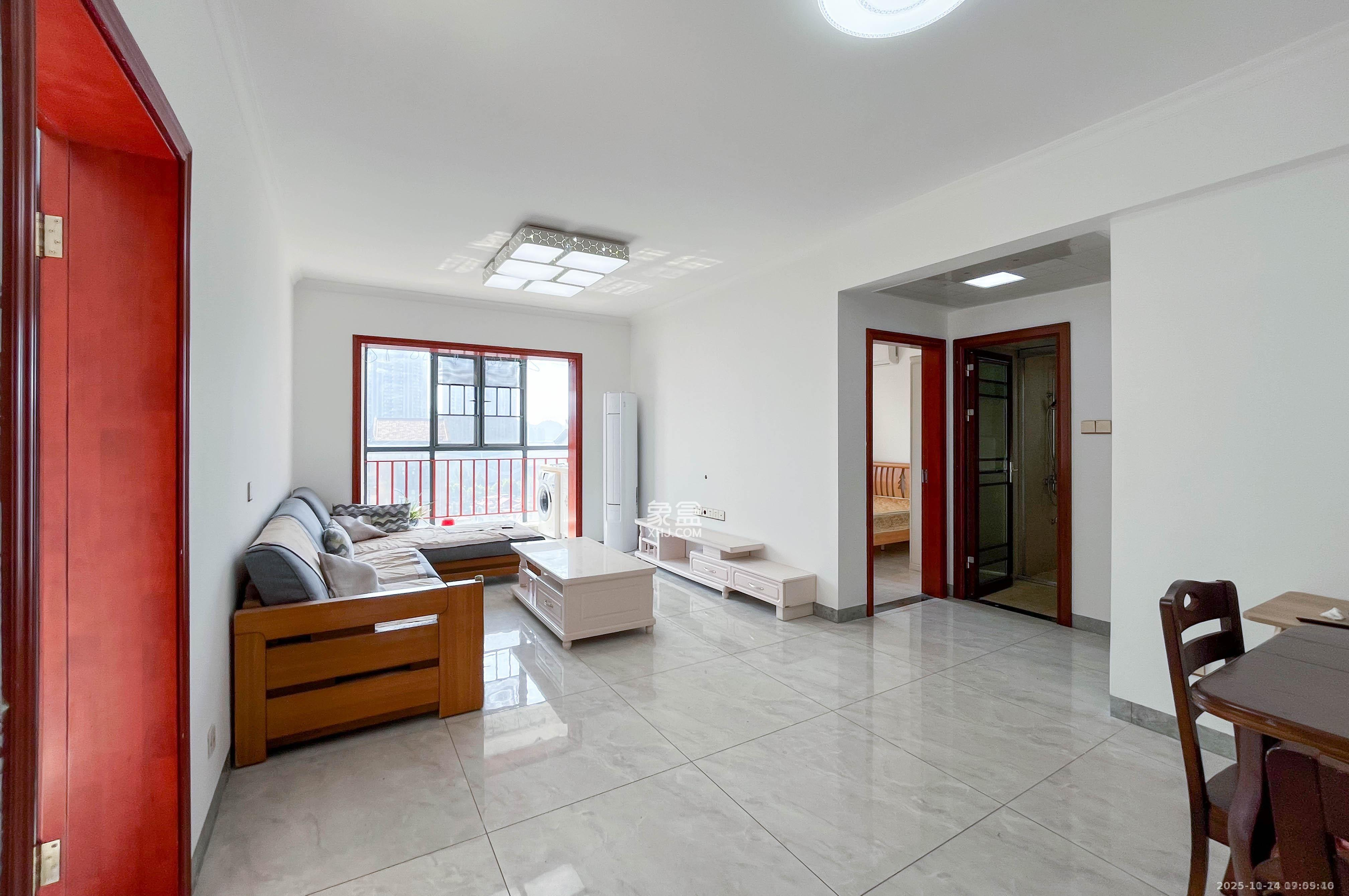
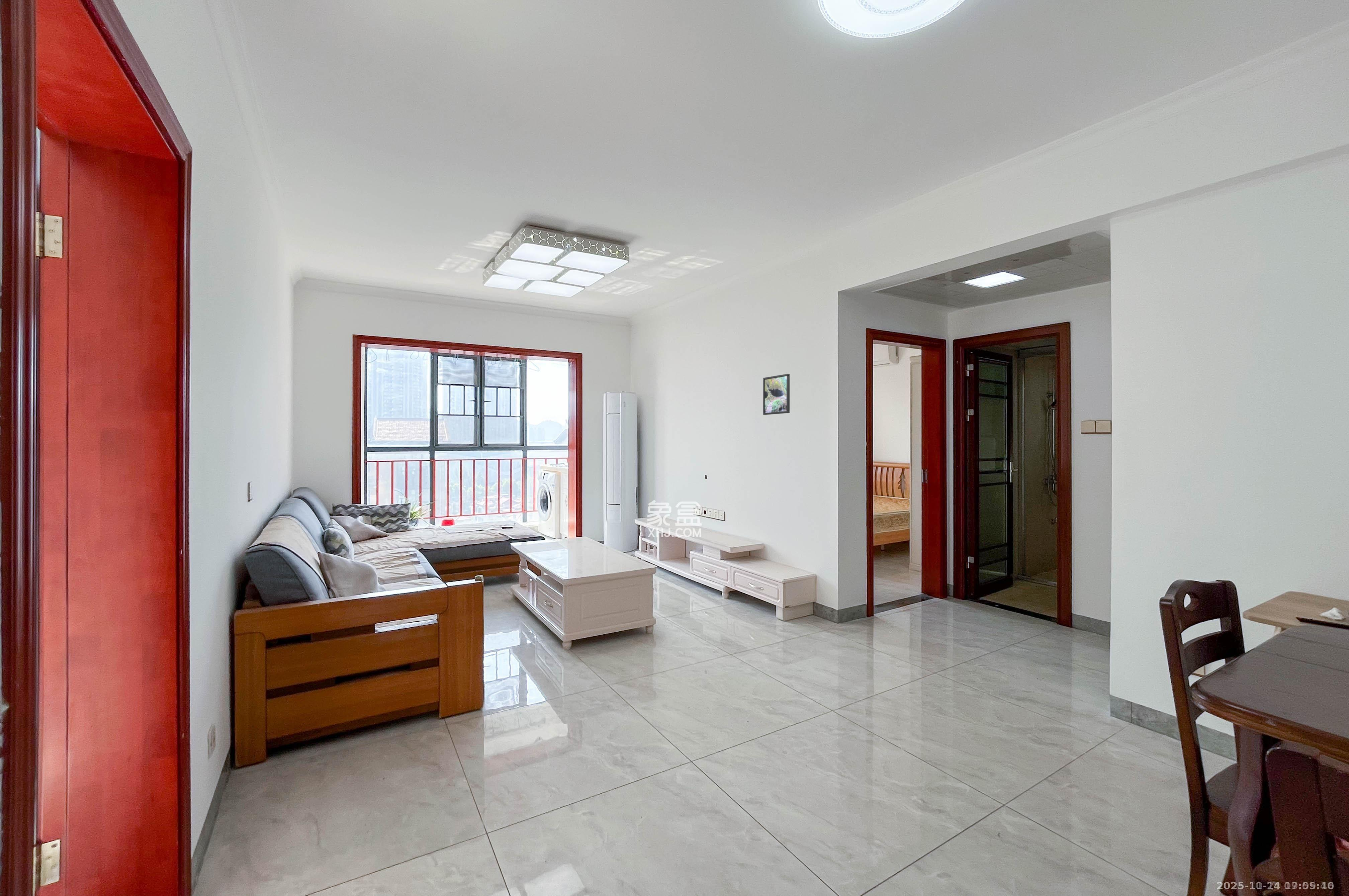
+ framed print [763,373,790,415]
